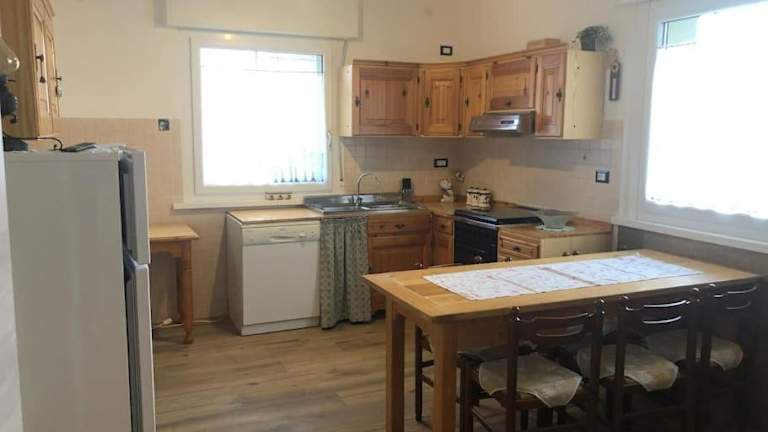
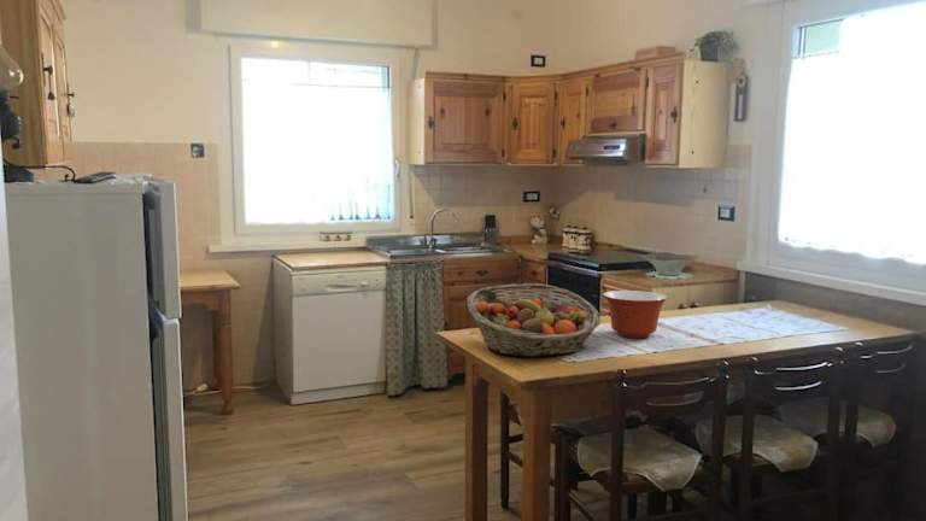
+ mixing bowl [602,289,668,339]
+ fruit basket [467,282,602,358]
